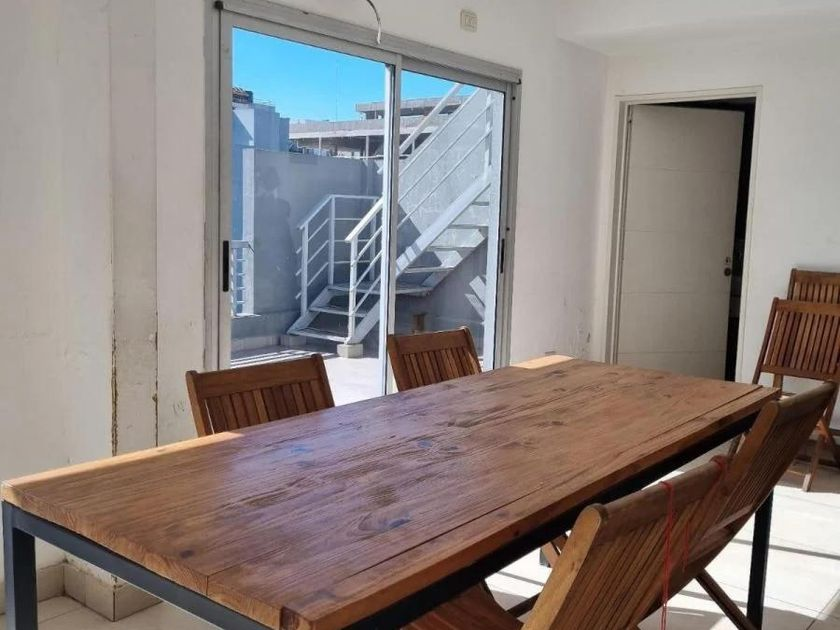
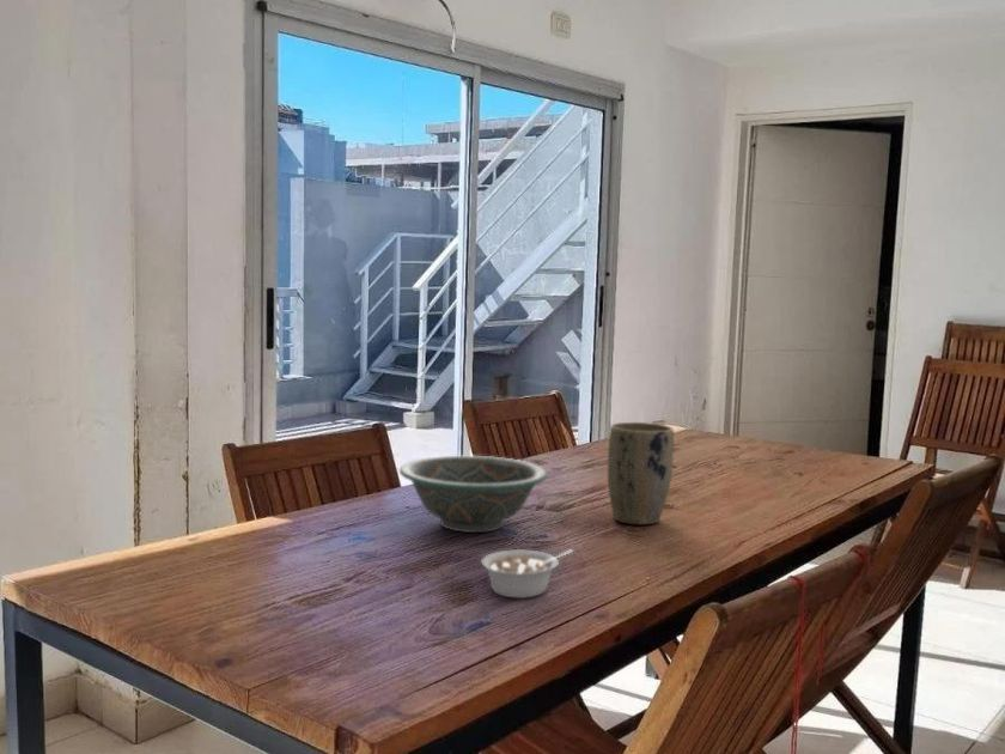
+ legume [481,549,573,600]
+ plant pot [607,421,675,527]
+ decorative bowl [398,455,549,534]
